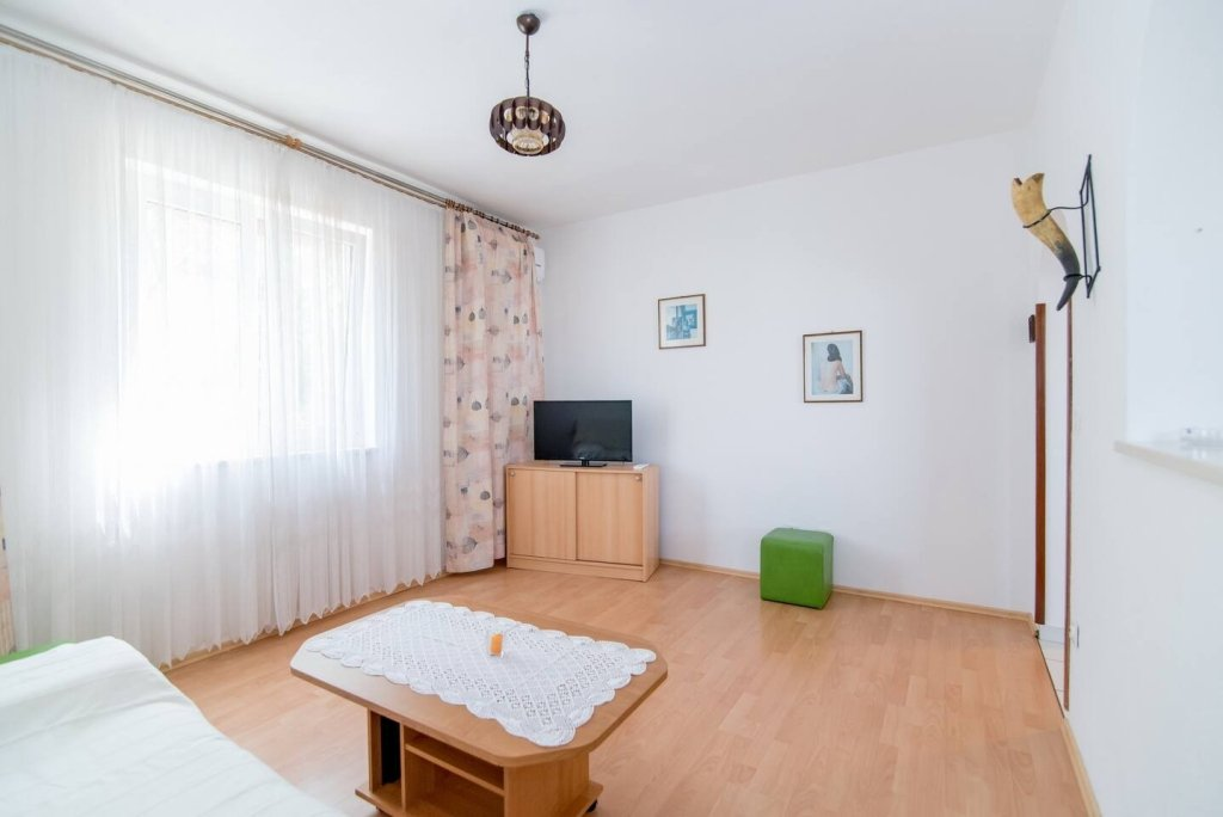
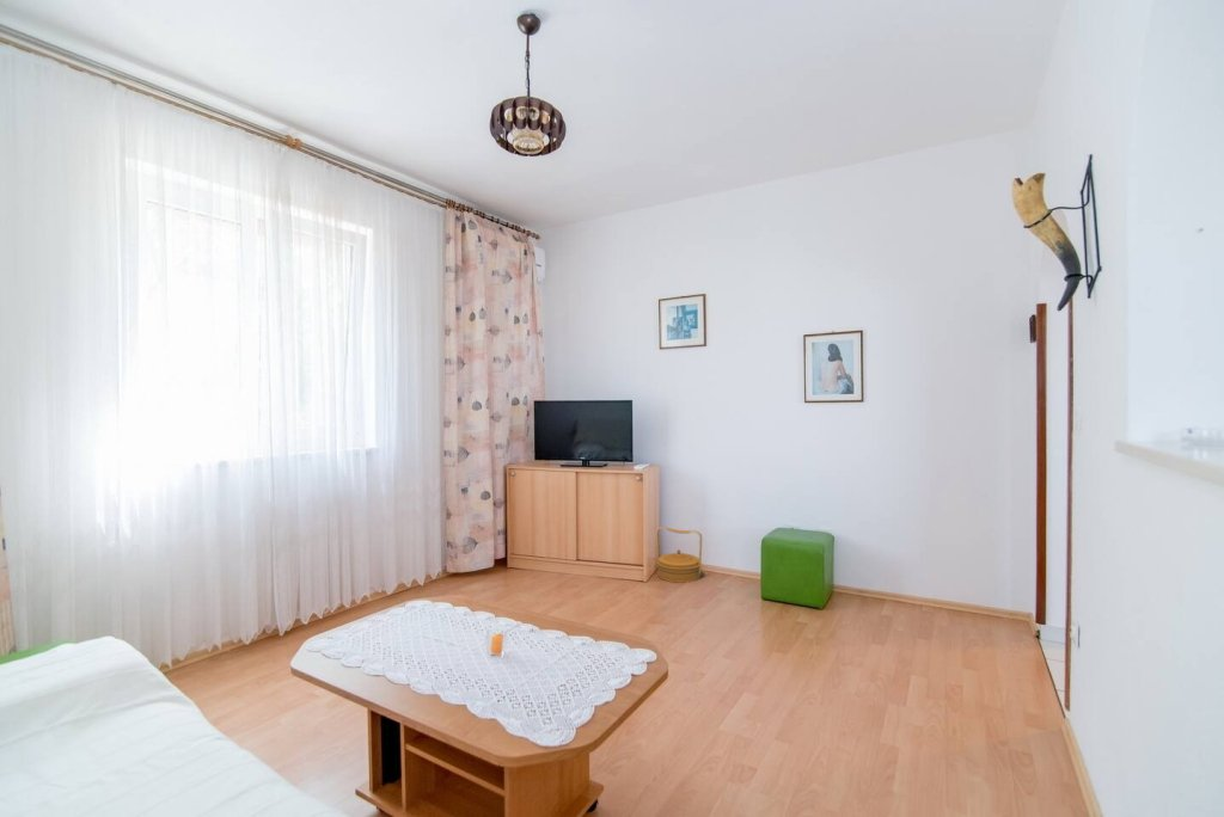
+ basket [655,526,703,584]
